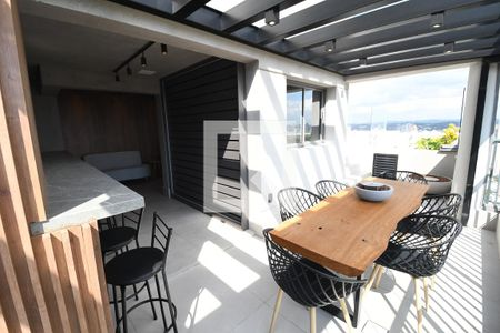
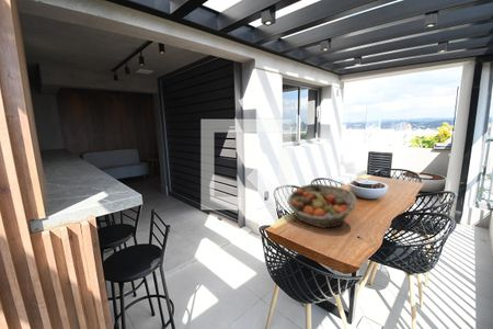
+ fruit basket [286,183,357,229]
